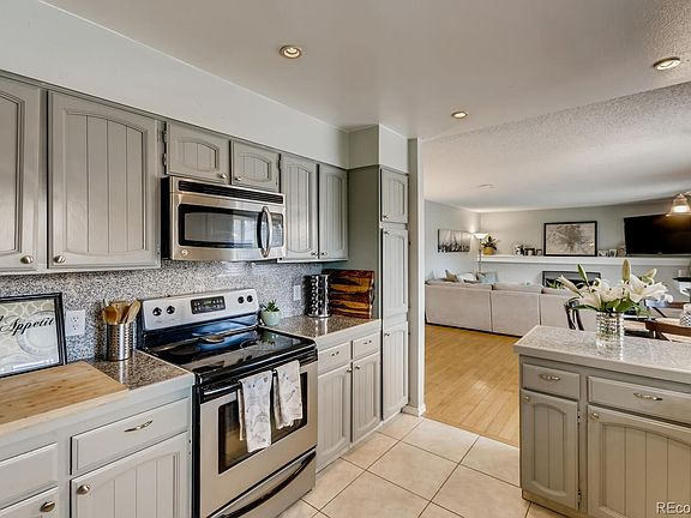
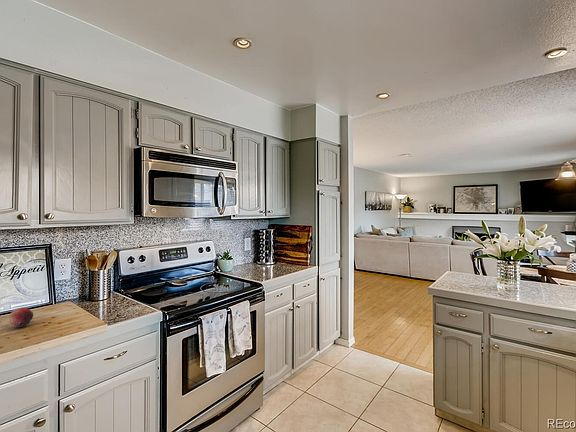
+ fruit [9,307,34,328]
